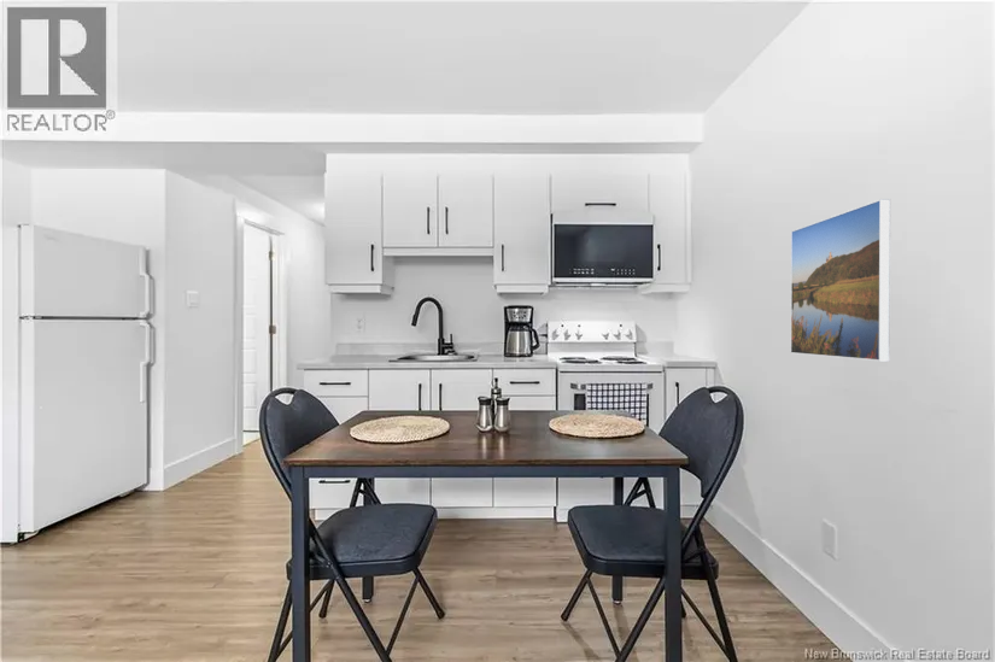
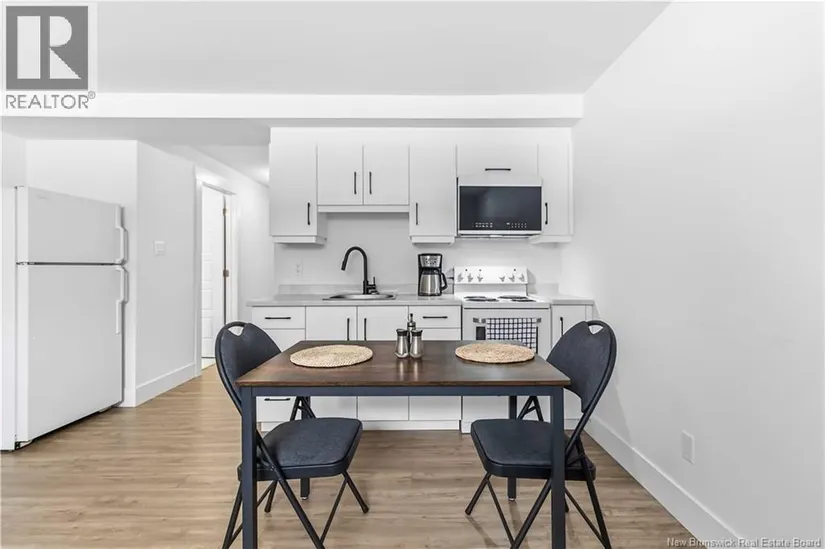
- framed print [790,198,891,363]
